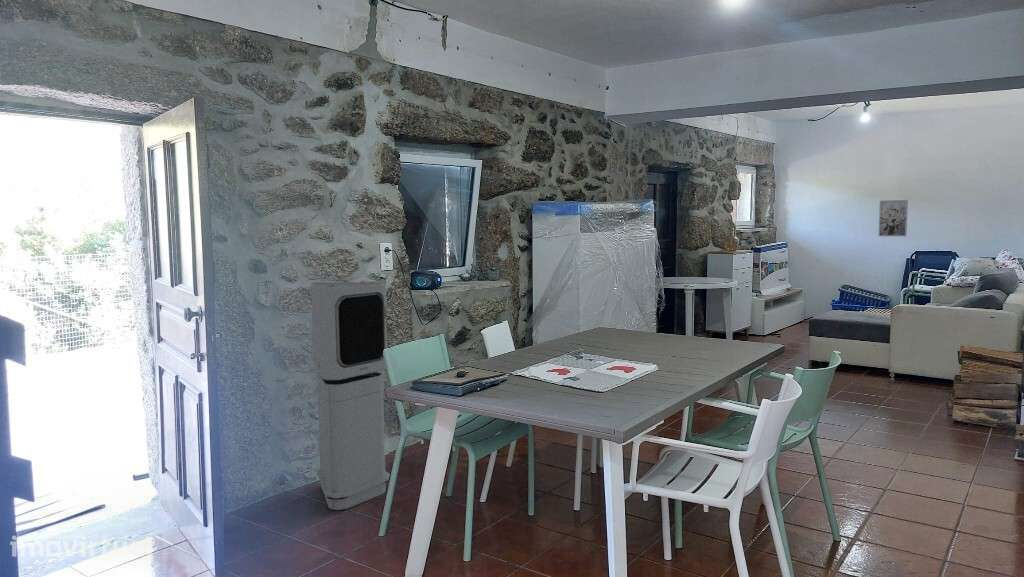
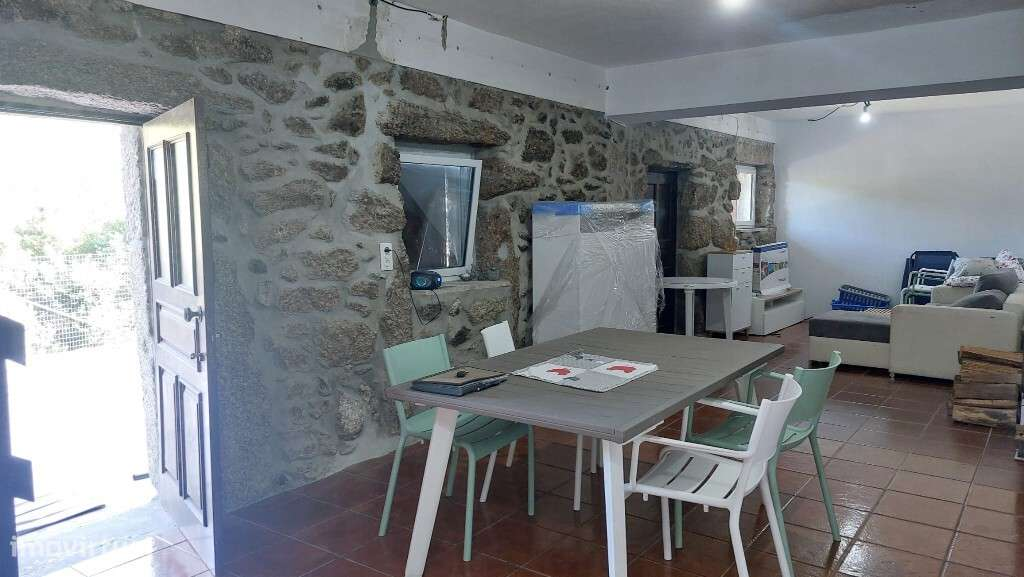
- wall art [877,199,909,237]
- air purifier [310,281,391,511]
